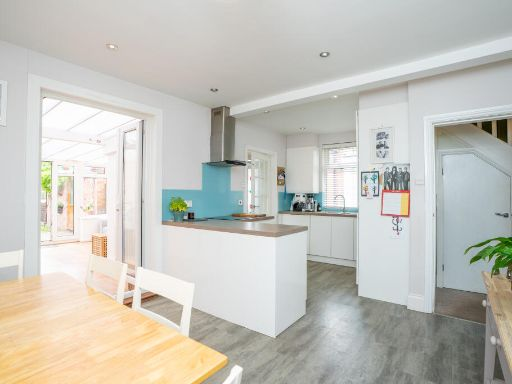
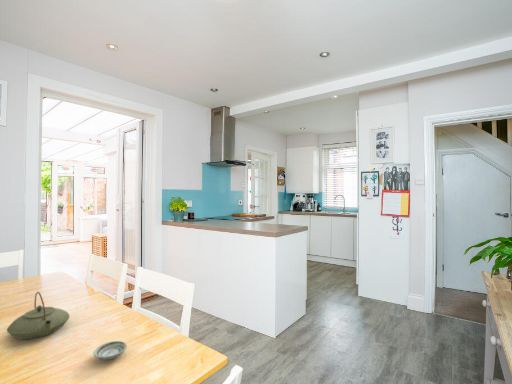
+ saucer [93,340,128,361]
+ teapot [6,291,70,340]
